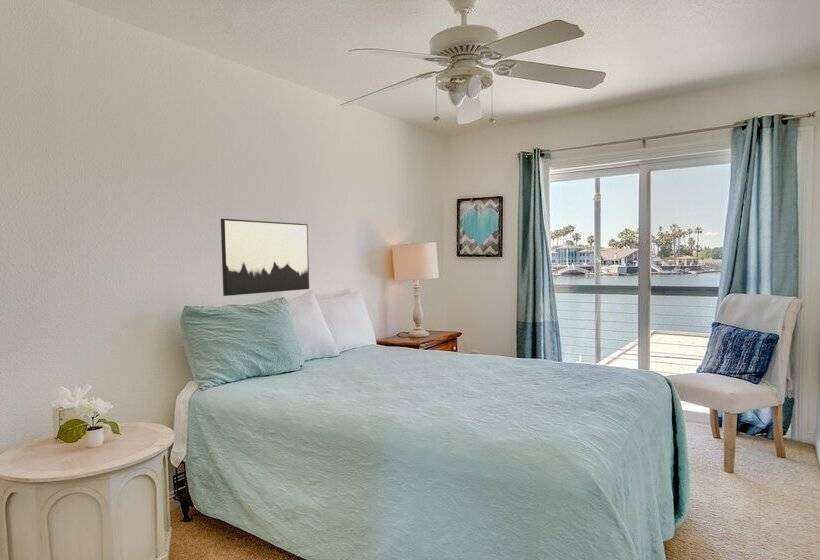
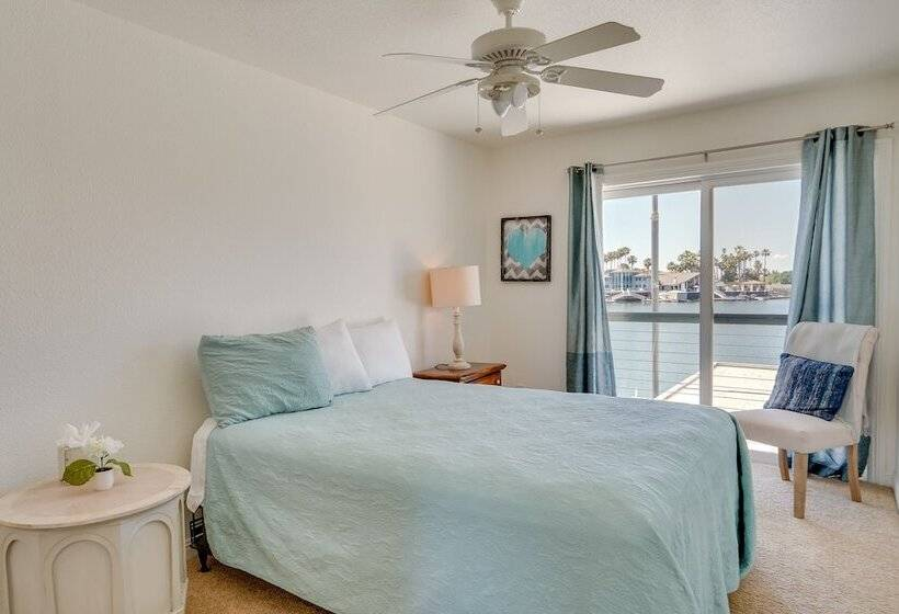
- wall art [220,218,310,297]
